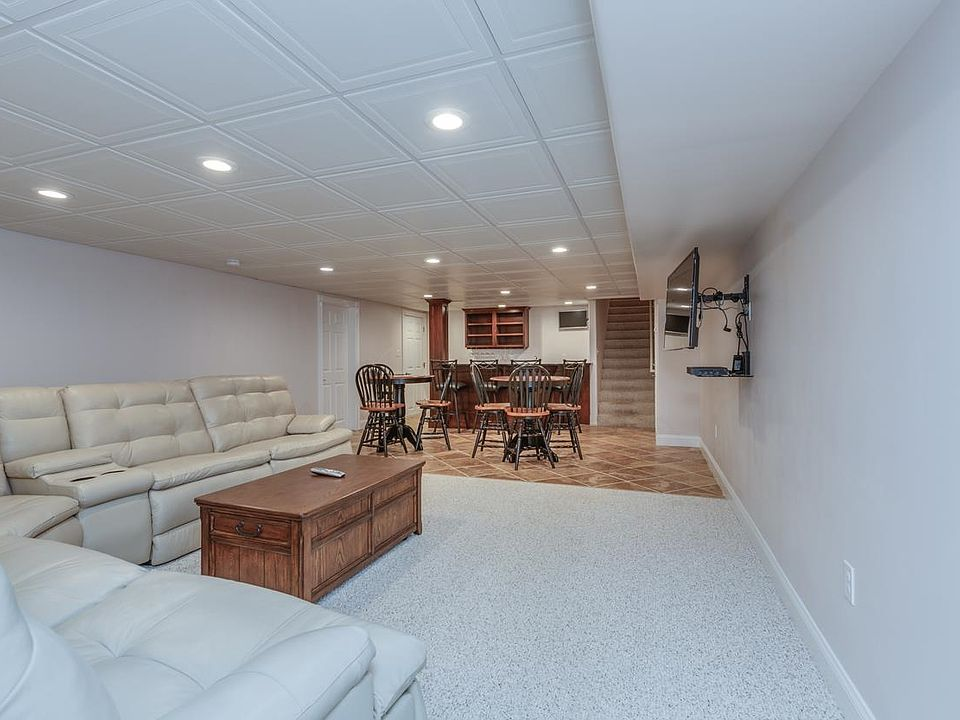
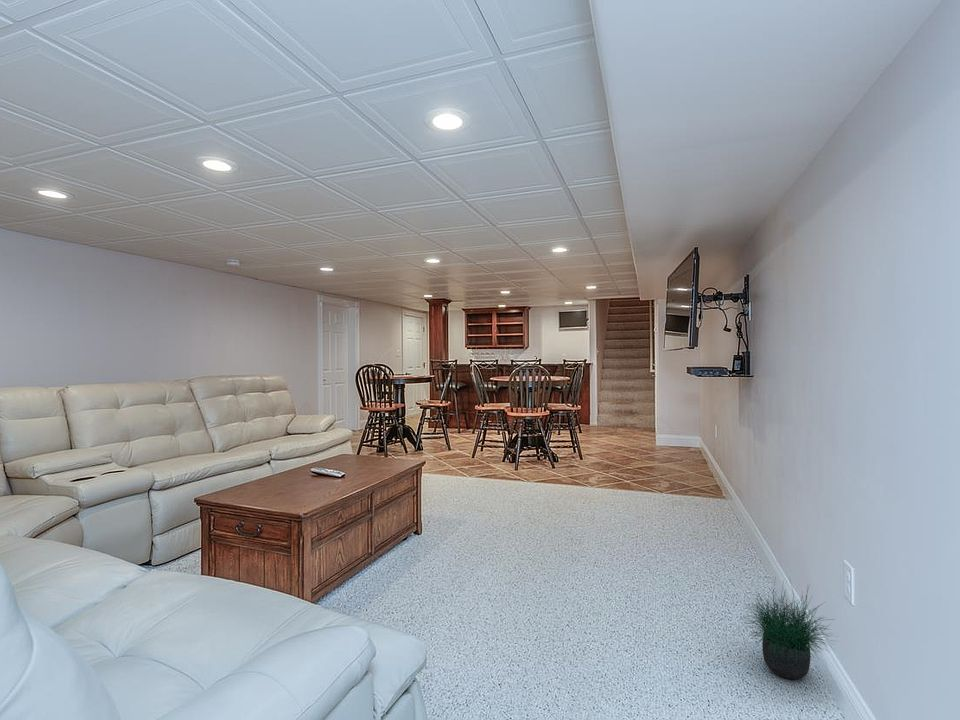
+ potted plant [737,576,839,680]
